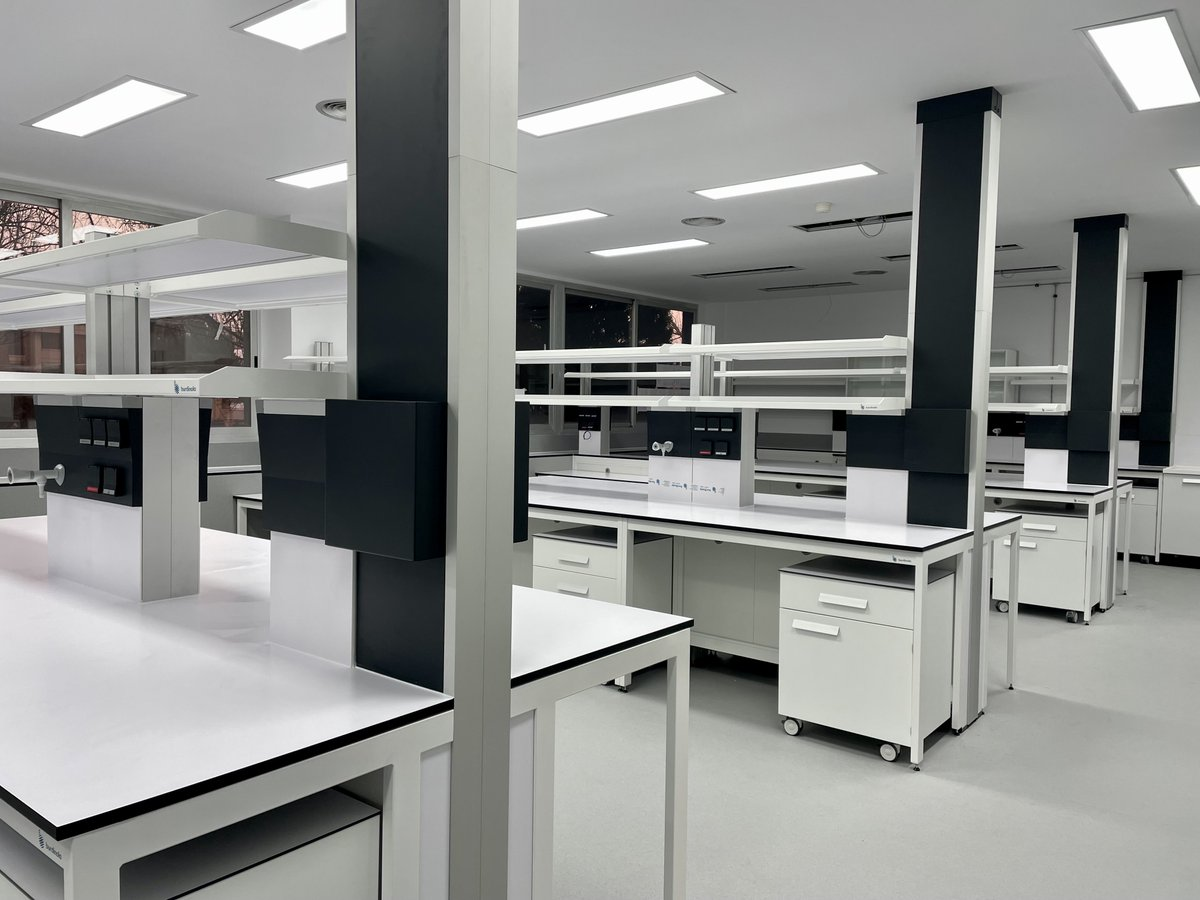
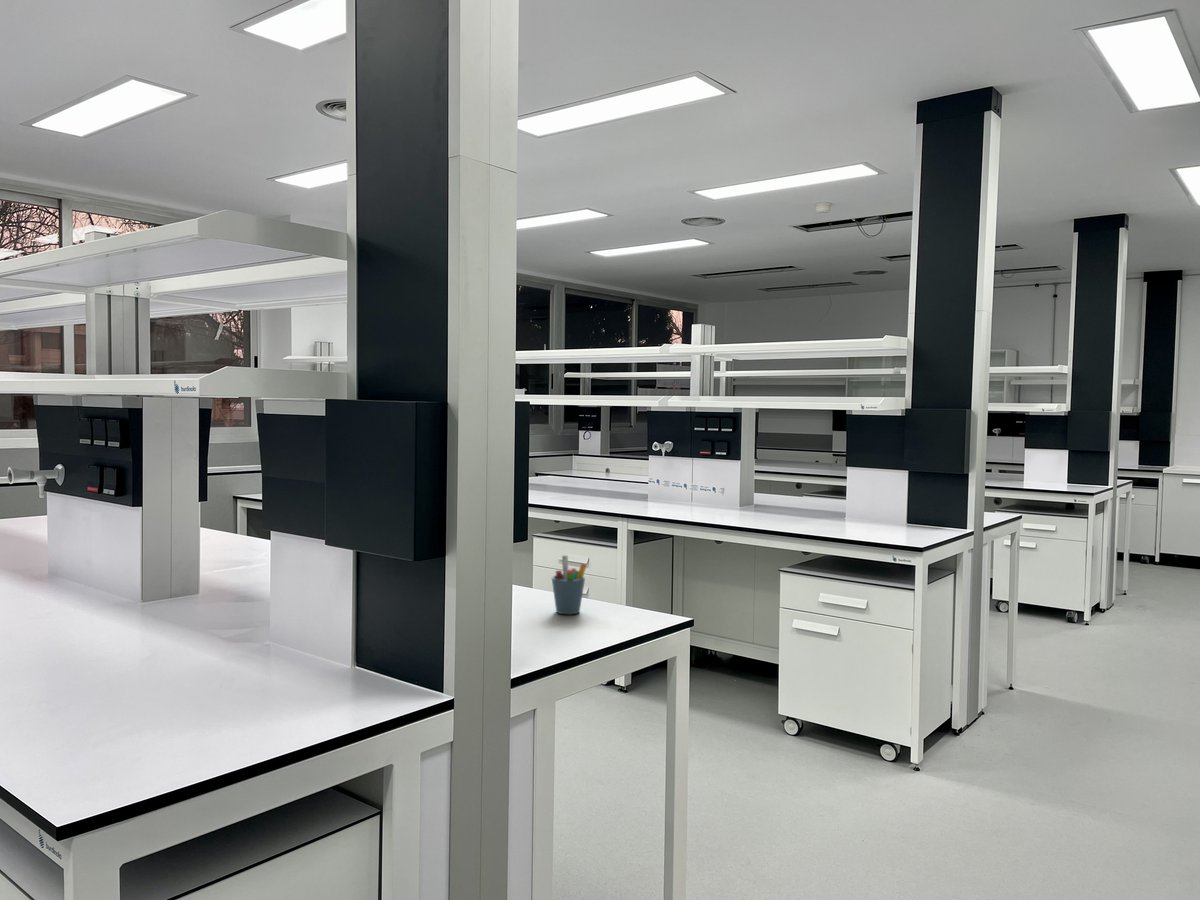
+ pen holder [551,555,588,615]
